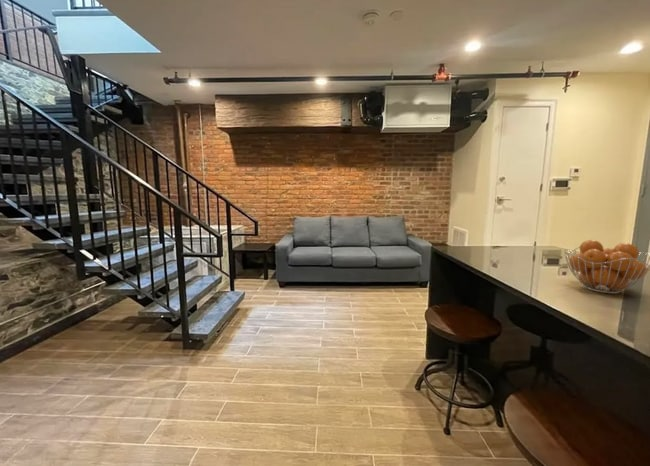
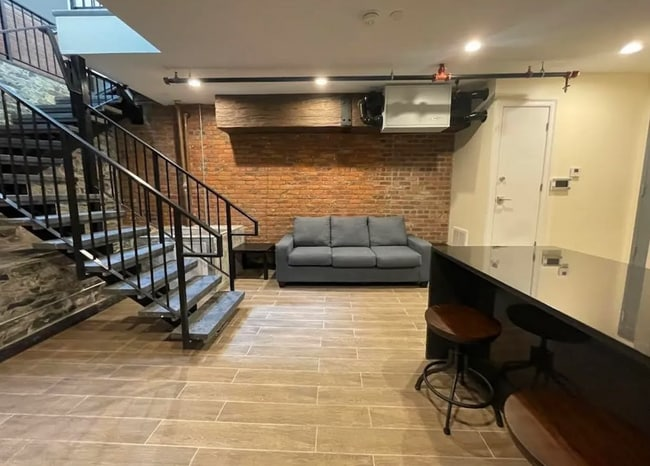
- fruit basket [564,239,650,295]
